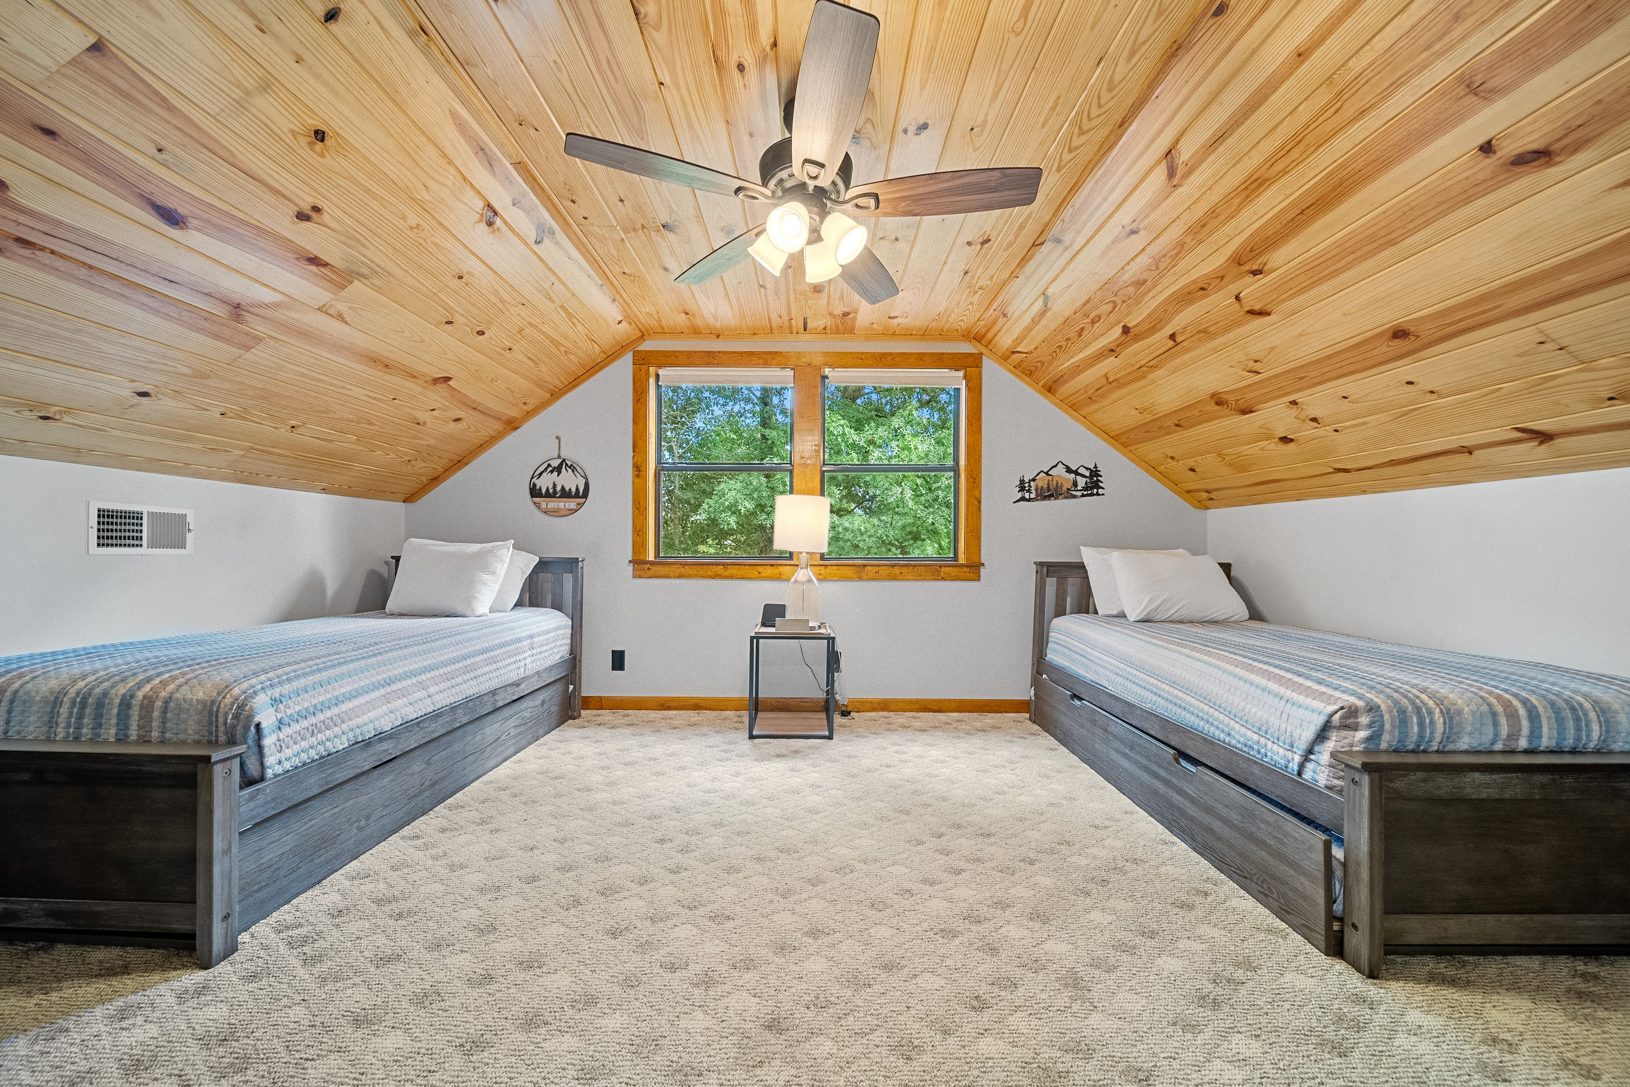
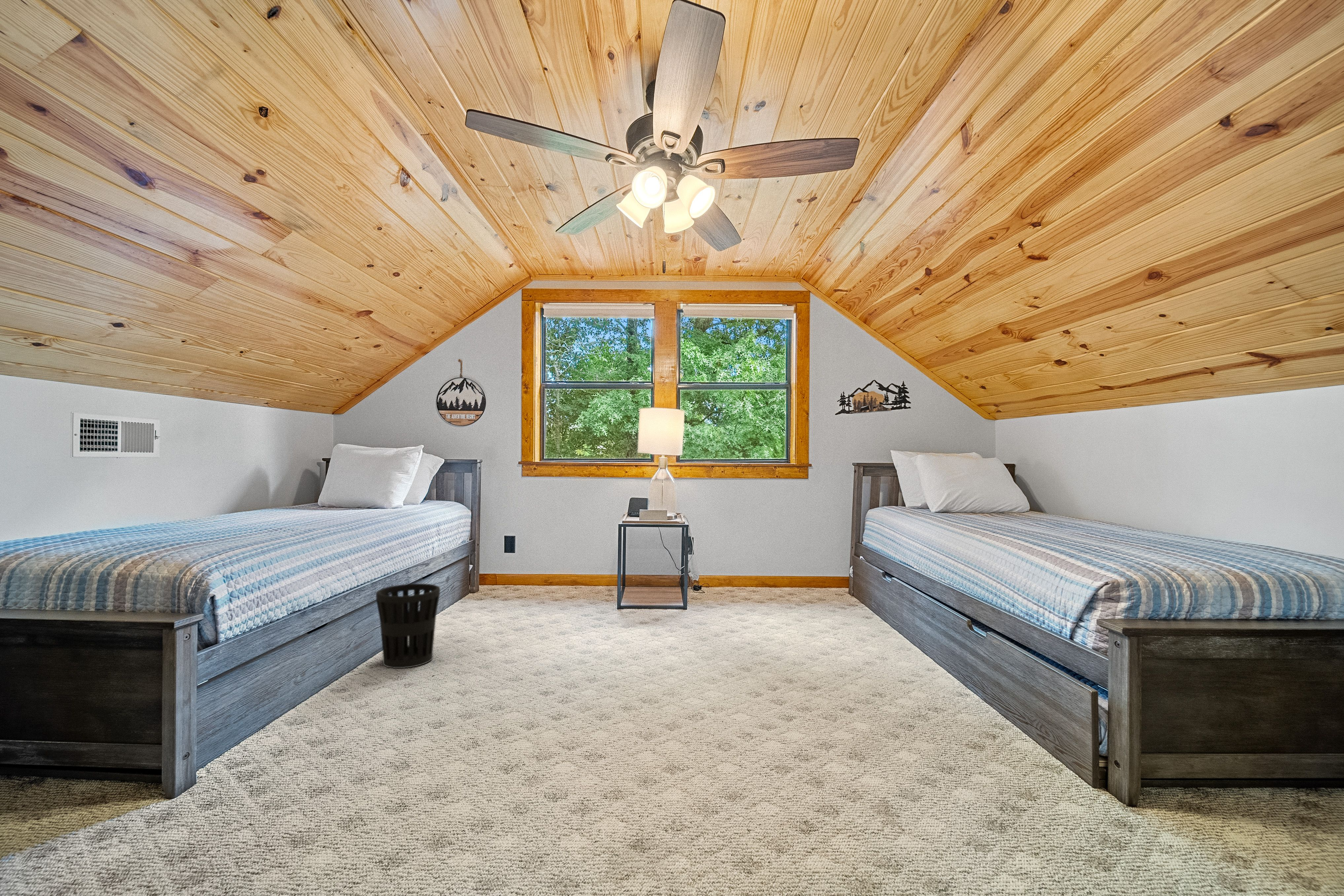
+ wastebasket [376,583,440,668]
